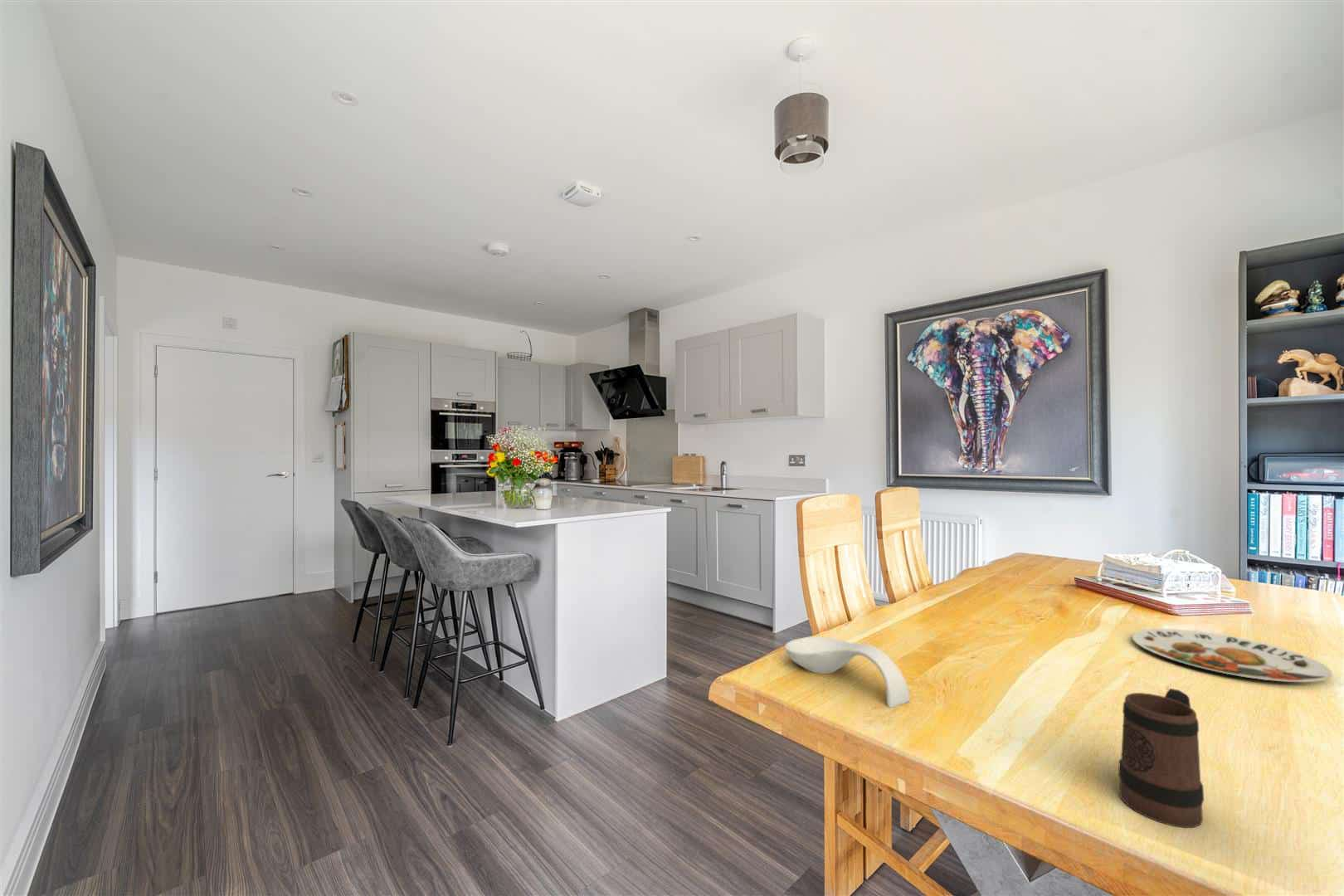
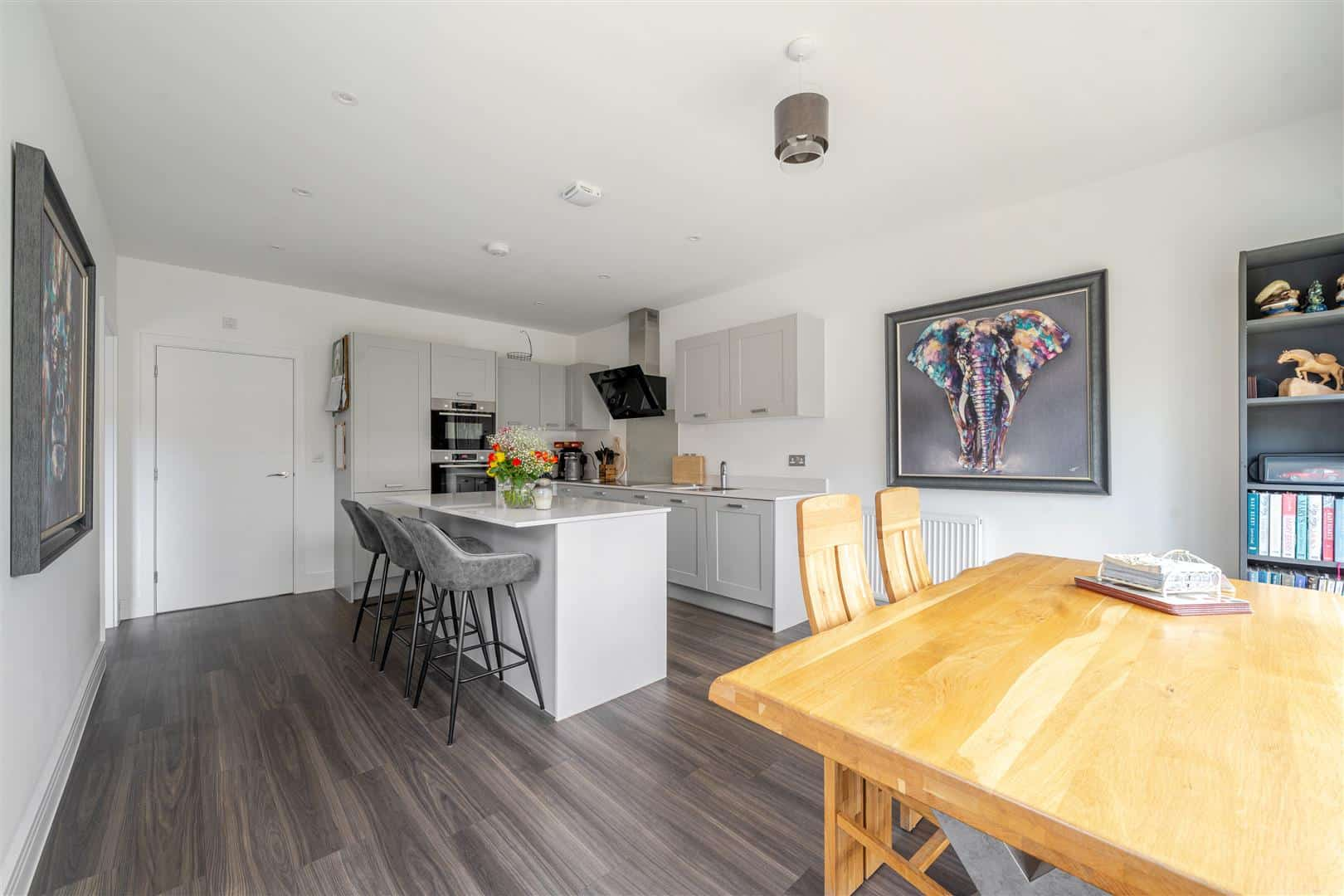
- mug [1118,688,1205,829]
- spoon rest [784,636,911,709]
- plate [1132,628,1333,683]
